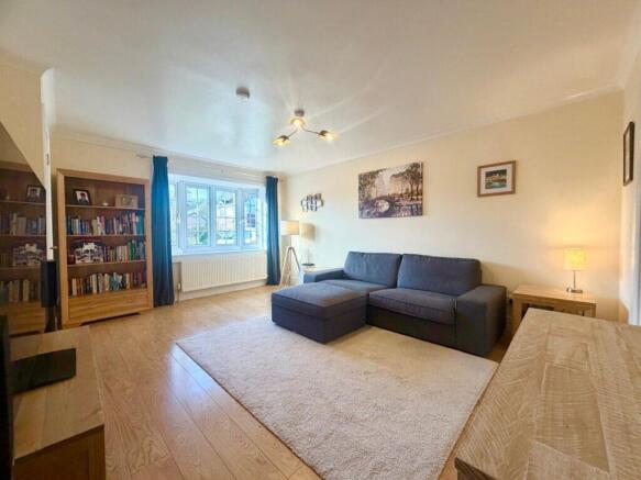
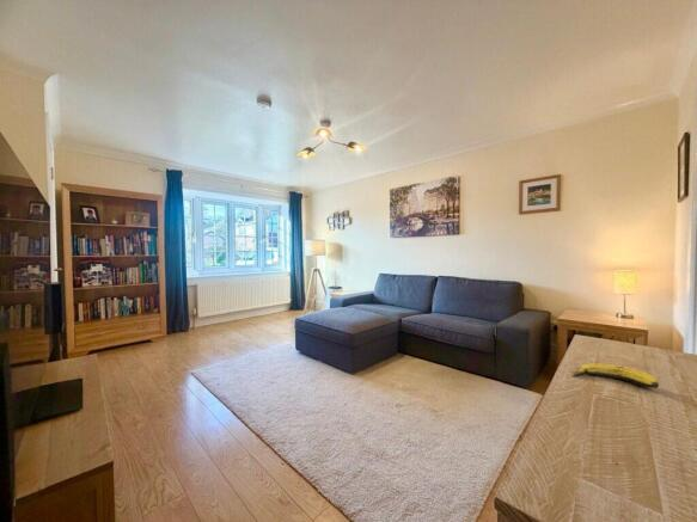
+ banana [571,362,660,389]
